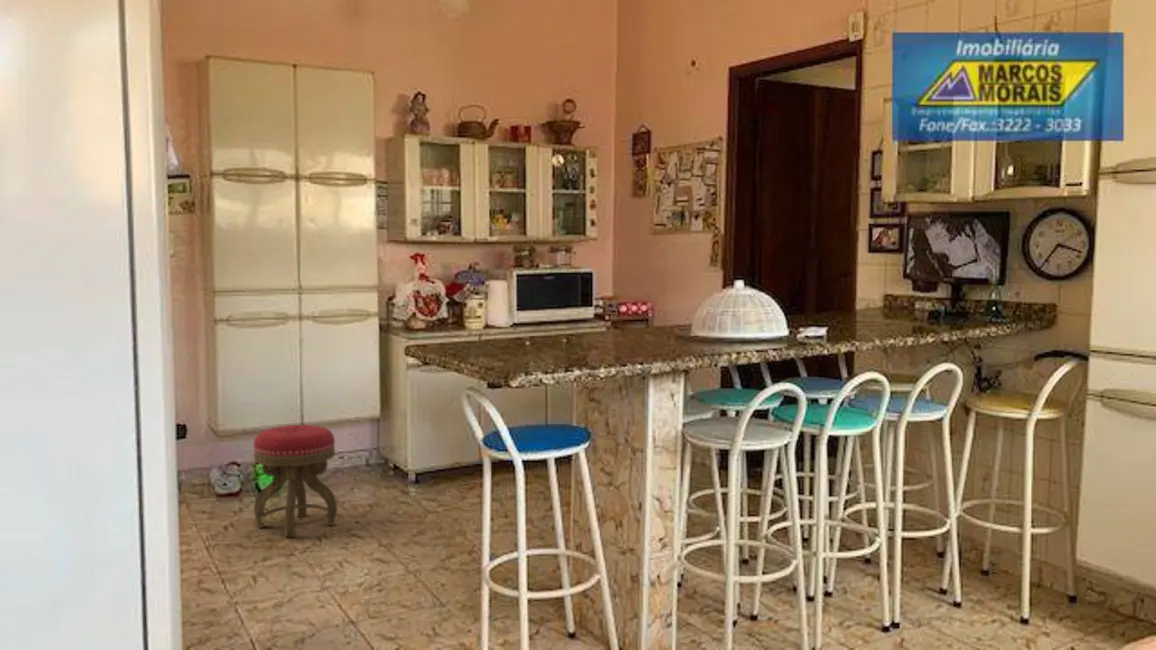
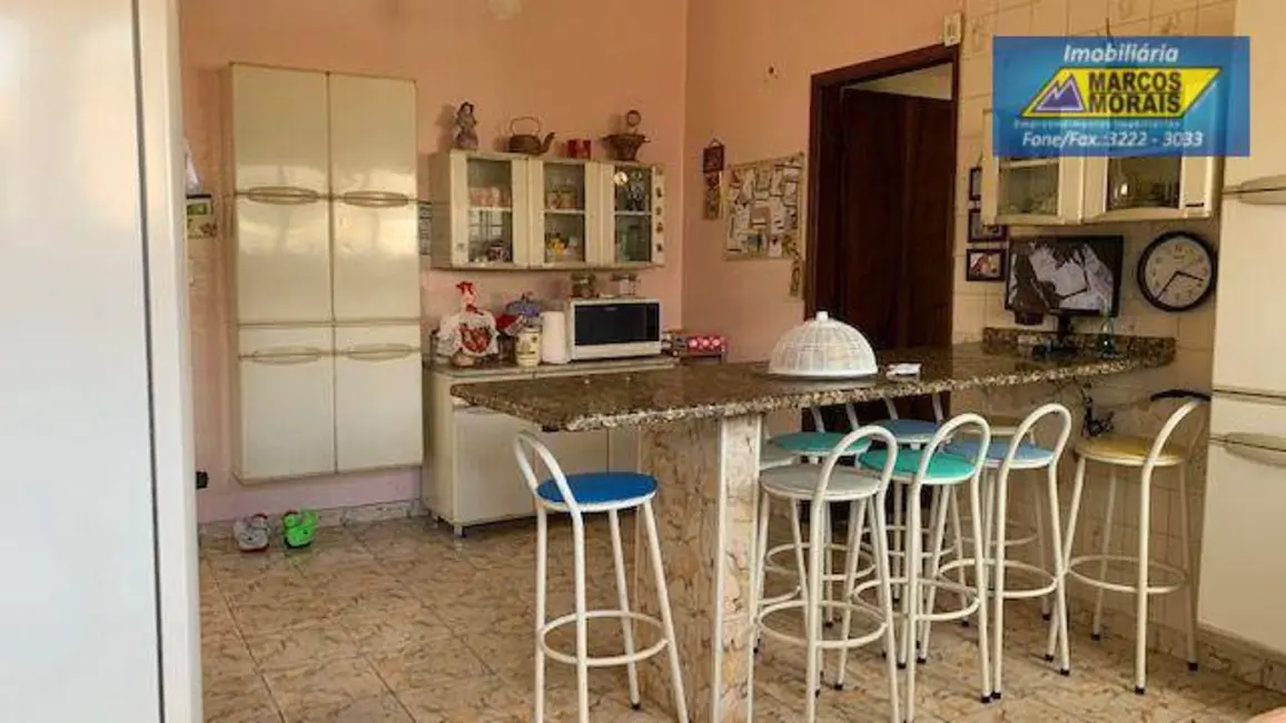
- stool [253,424,338,538]
